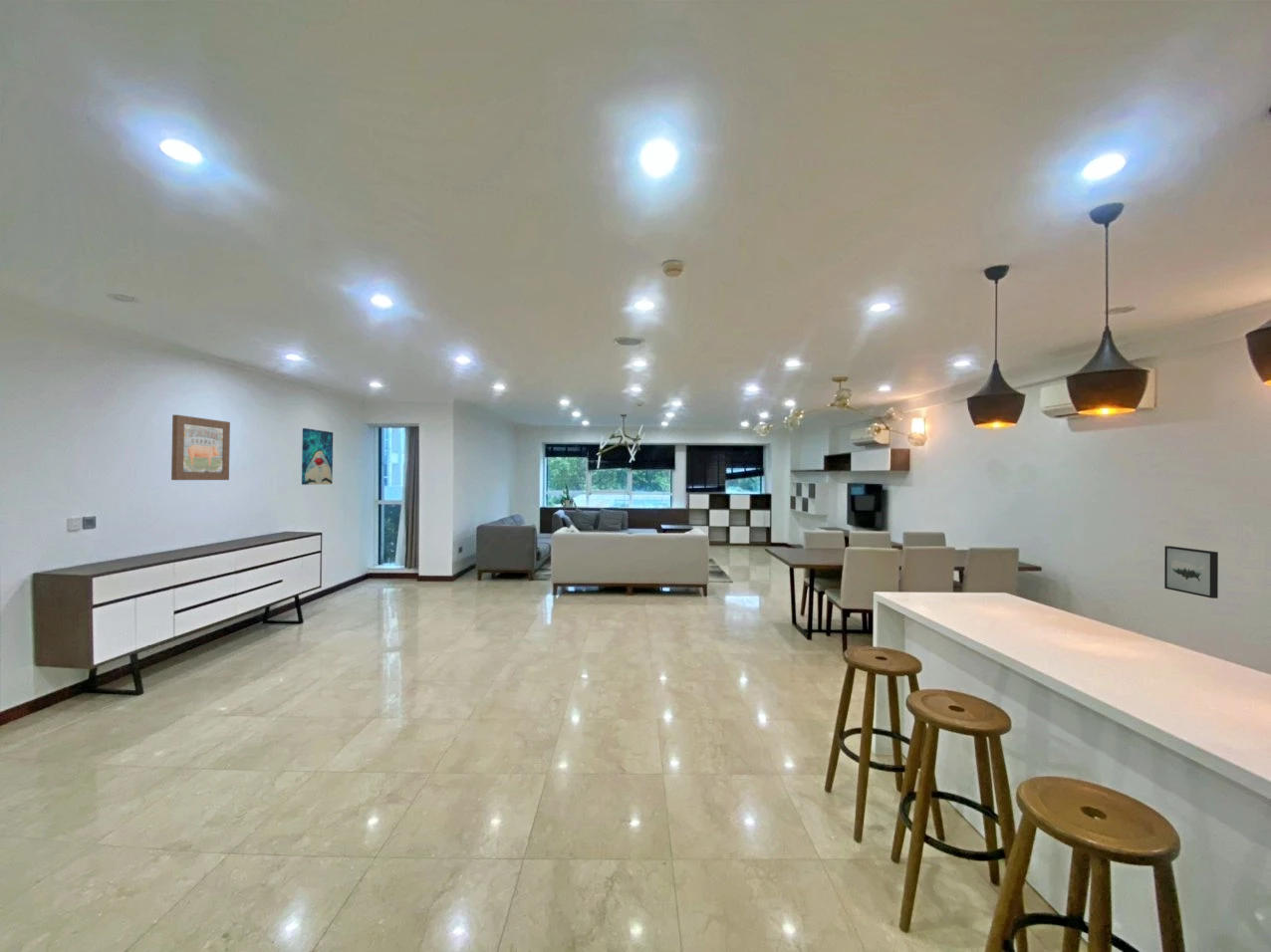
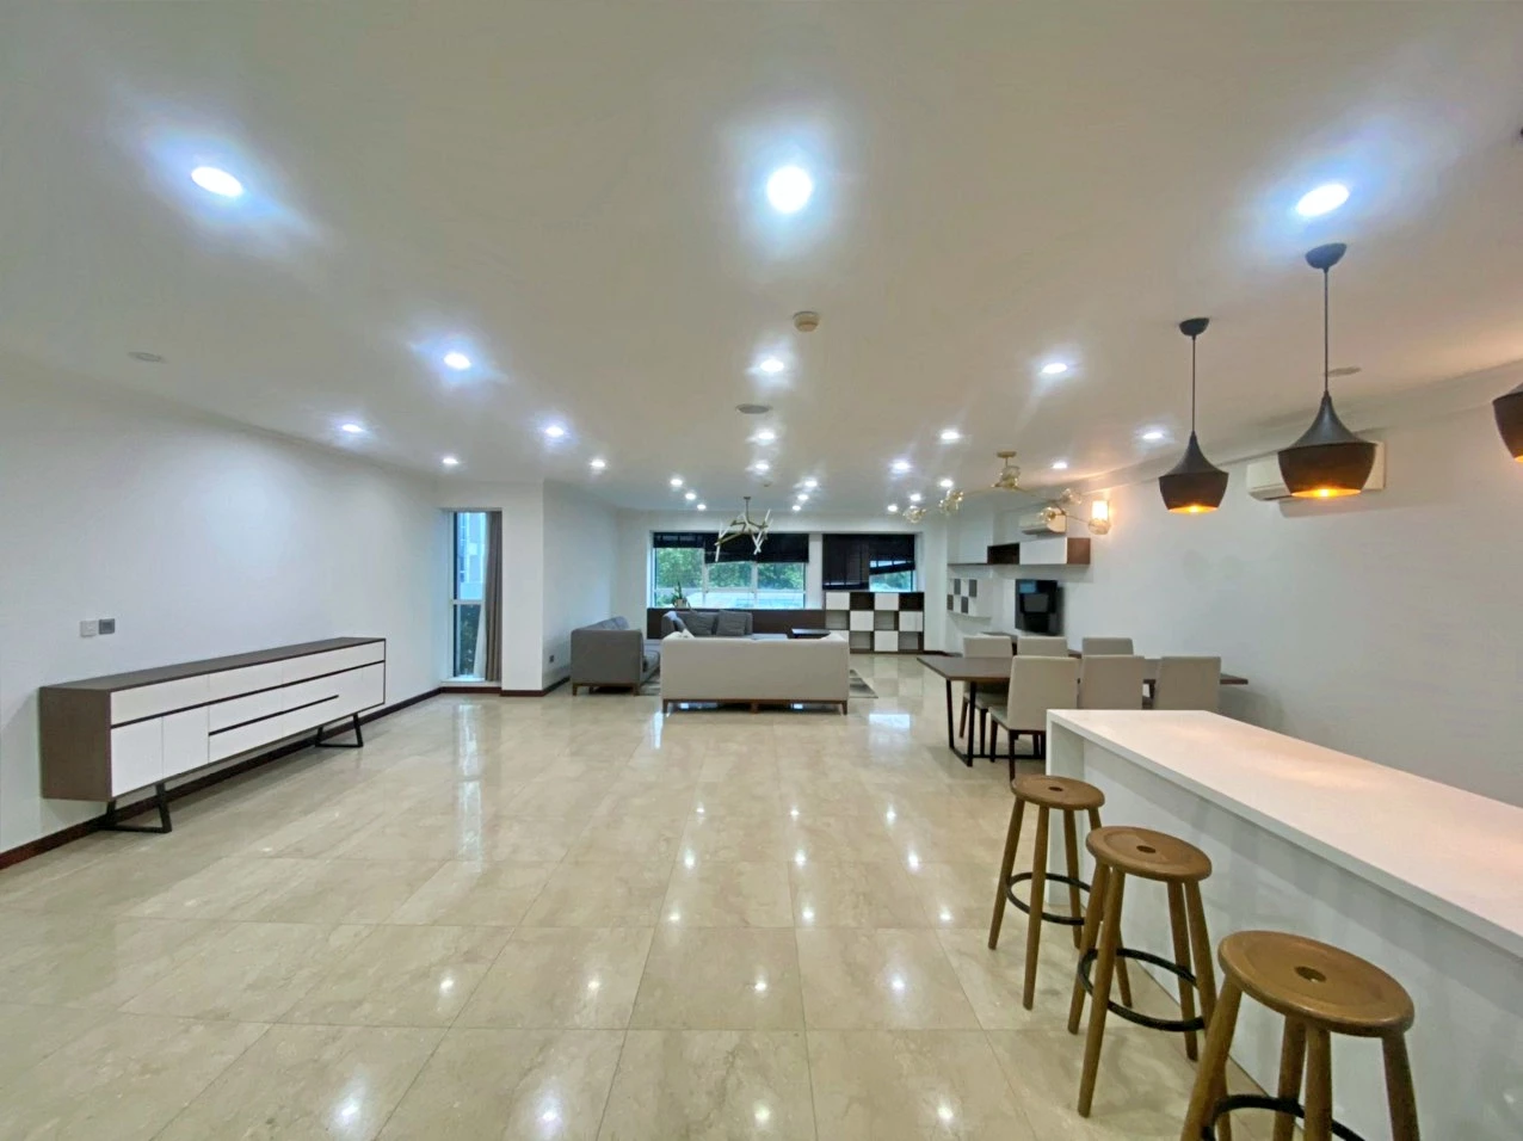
- wall art [1163,545,1219,599]
- wall art [301,427,334,486]
- wall art [170,414,231,481]
